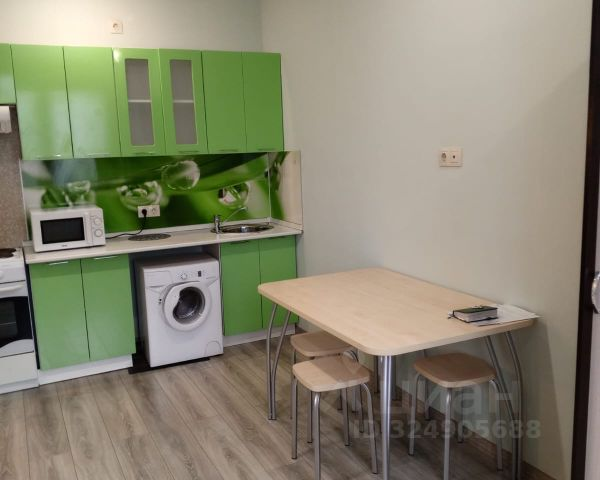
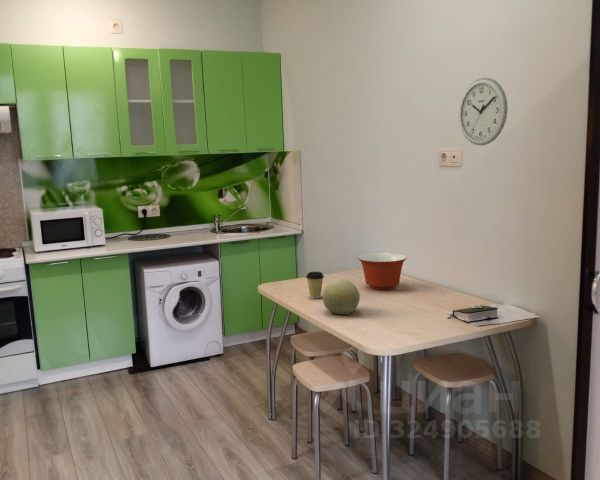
+ coffee cup [305,271,325,299]
+ mixing bowl [357,252,407,291]
+ wall clock [458,77,509,147]
+ fruit [321,278,361,316]
